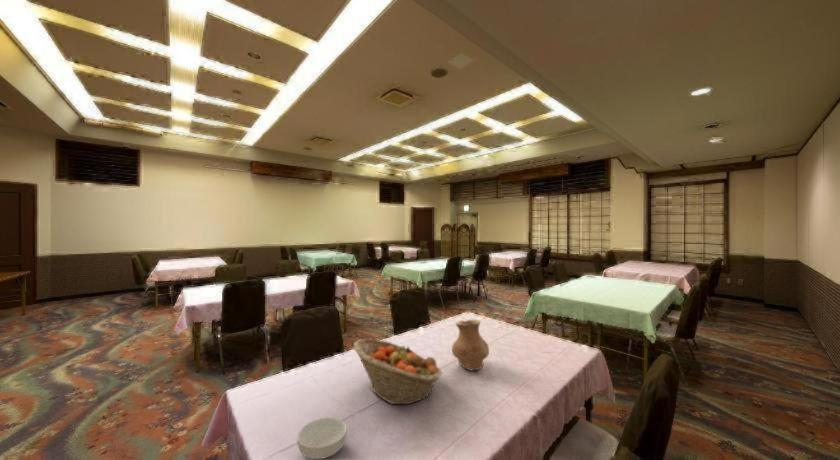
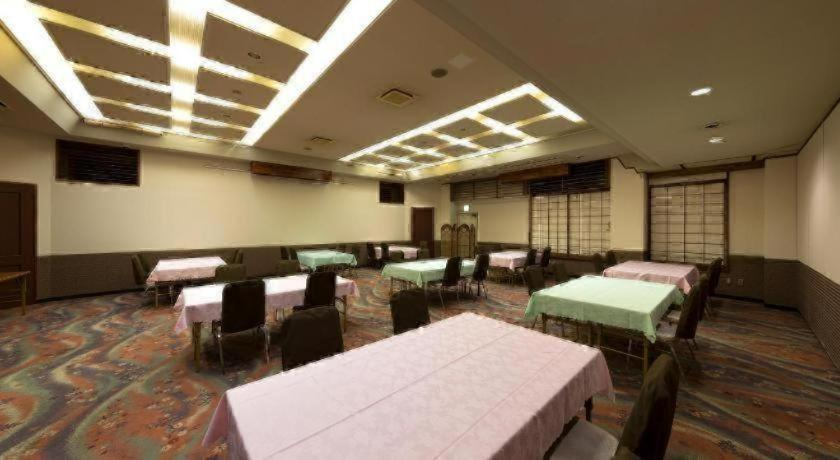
- cereal bowl [296,417,348,460]
- fruit basket [353,338,443,405]
- vase [451,319,490,371]
